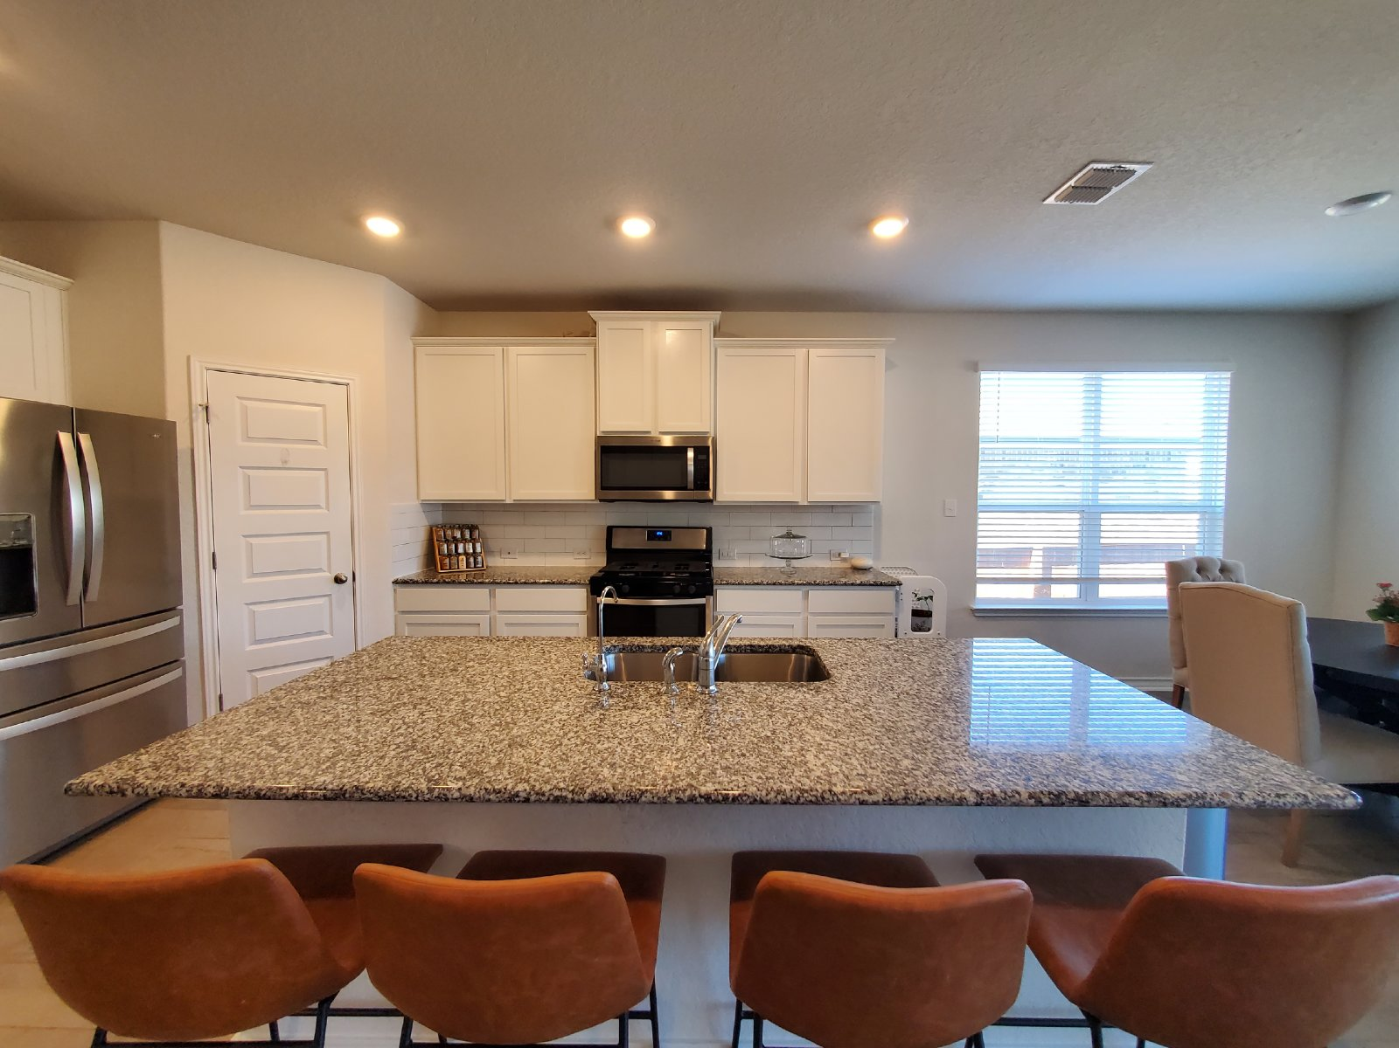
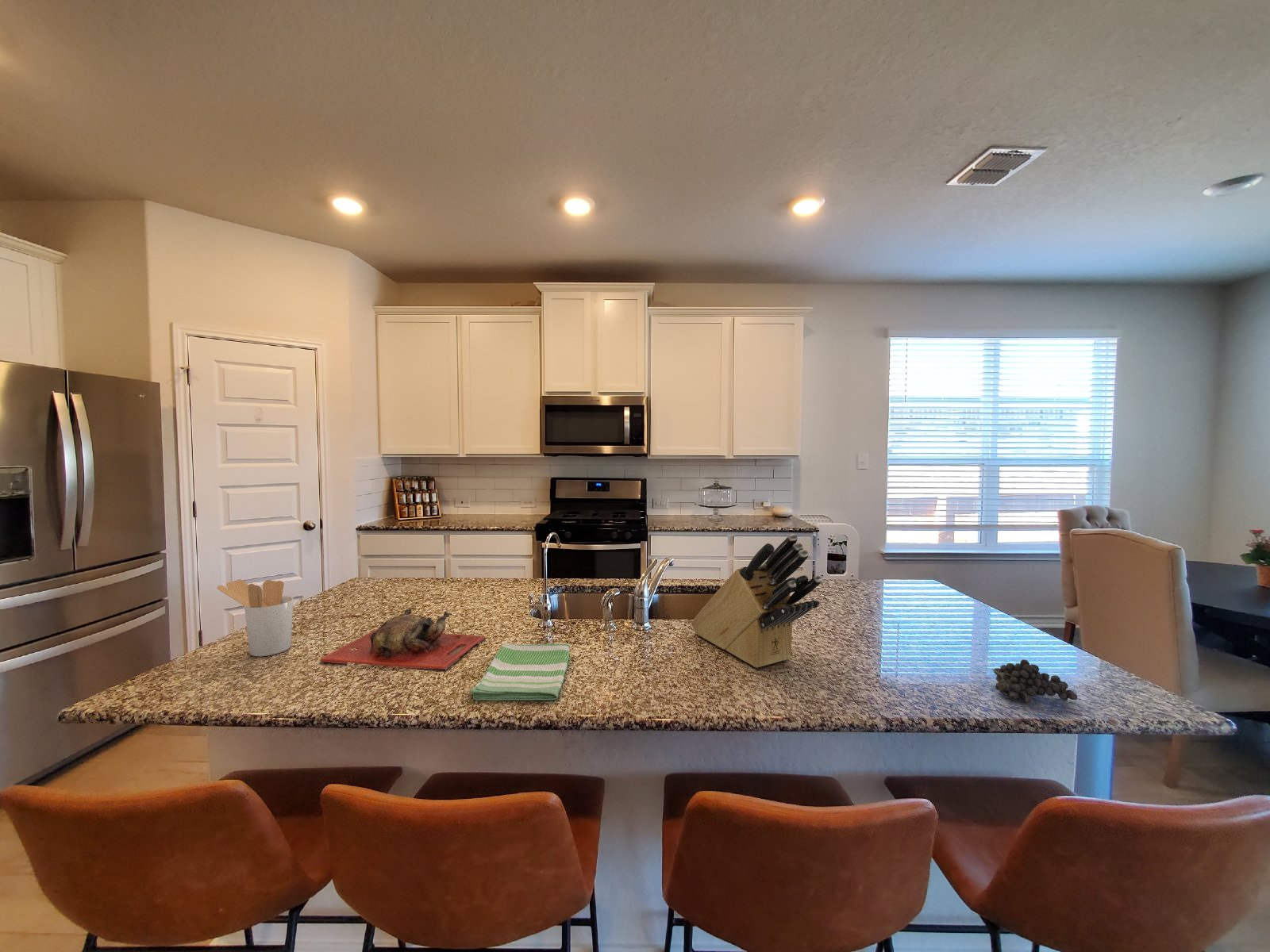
+ utensil holder [217,578,294,657]
+ fruit [991,658,1078,704]
+ knife block [691,533,822,669]
+ dish towel [468,643,571,701]
+ cutting board [319,608,487,670]
